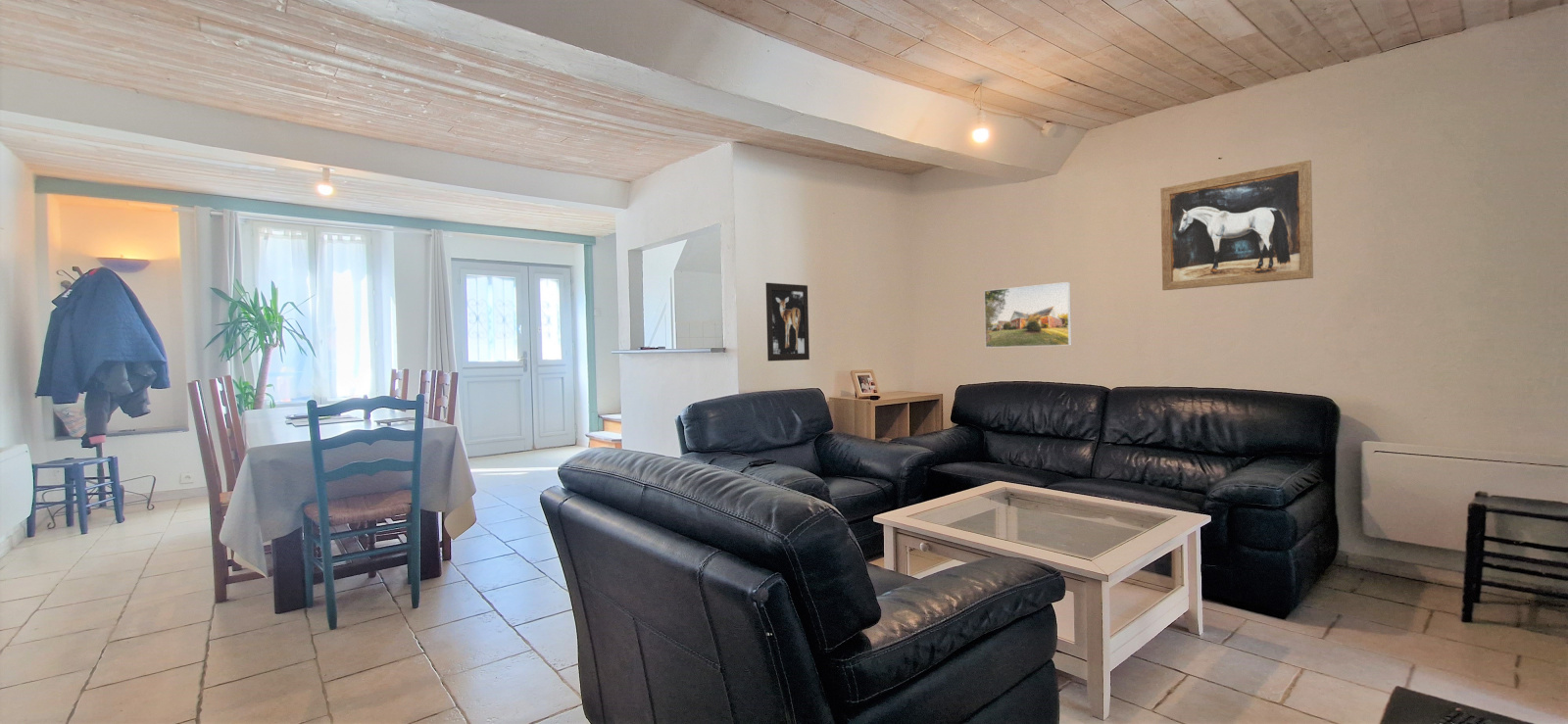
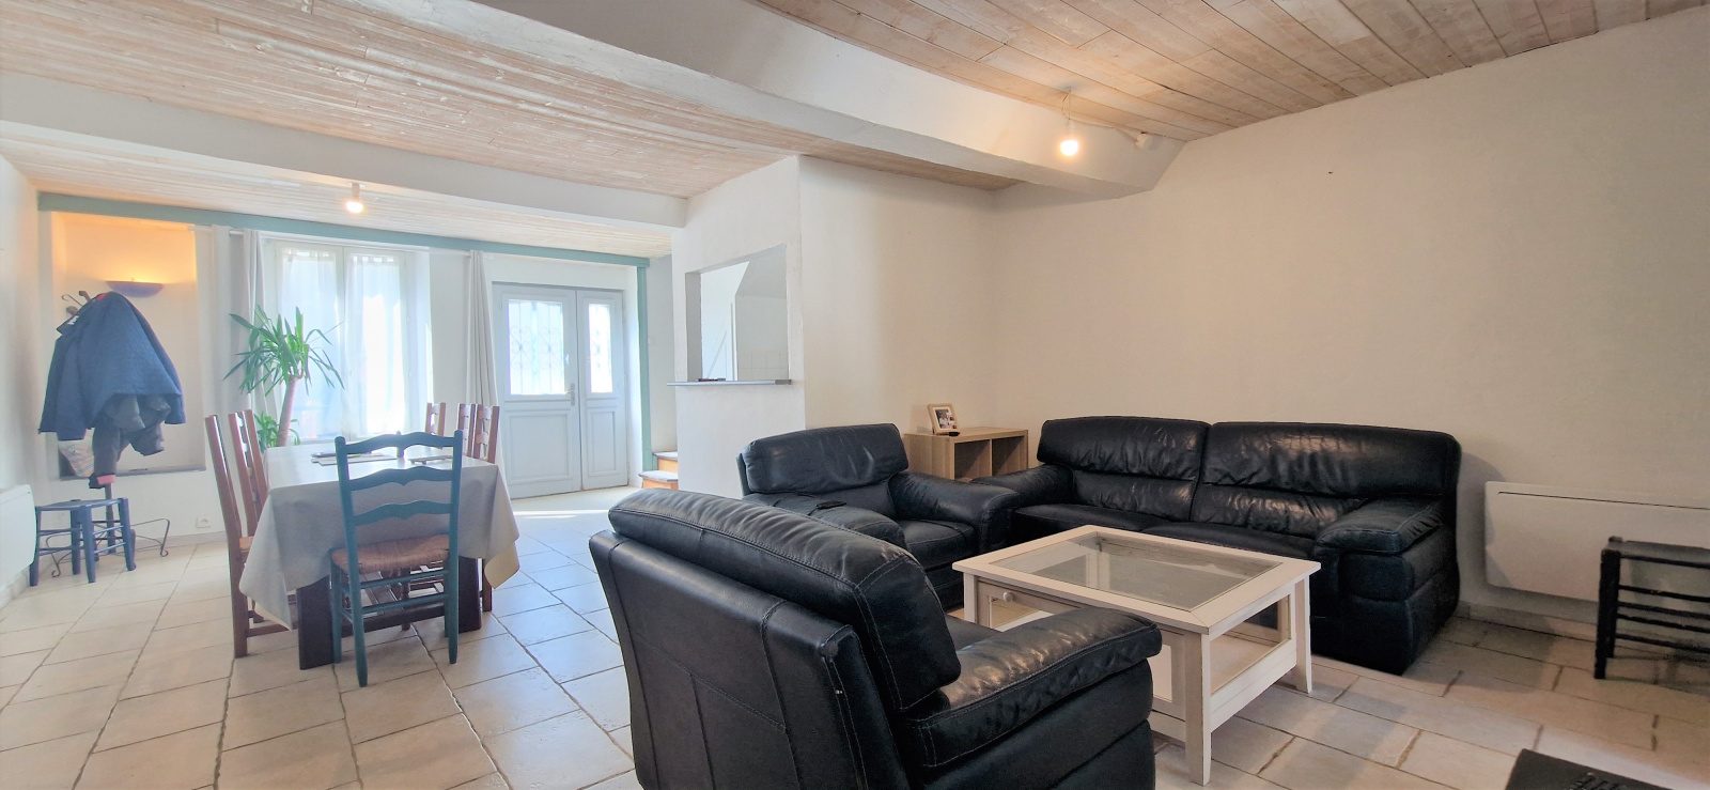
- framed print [983,281,1072,349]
- wall art [764,282,810,362]
- wall art [1159,160,1314,291]
